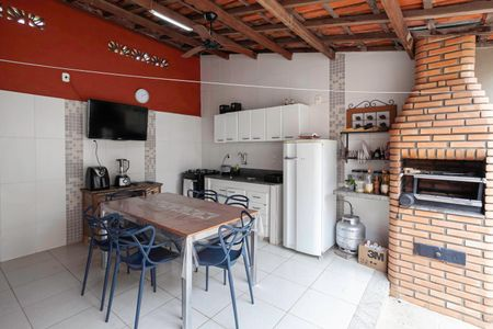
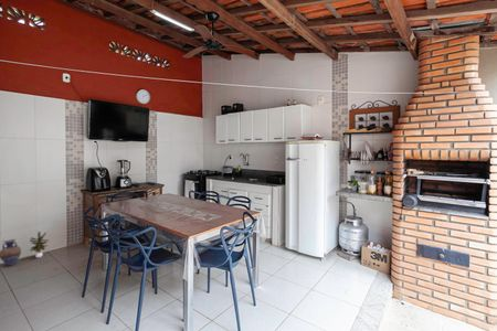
+ potted plant [29,231,51,259]
+ vase [0,238,22,267]
